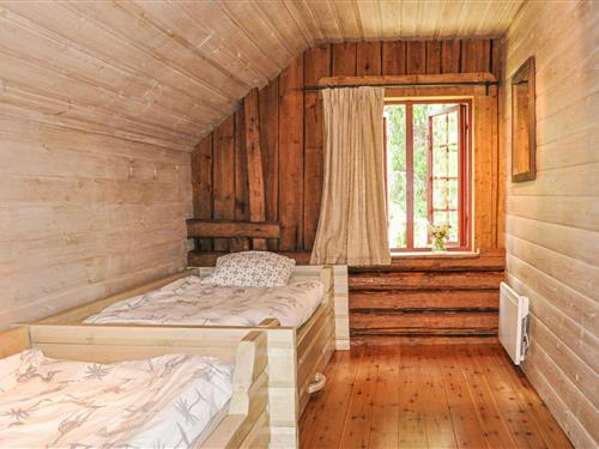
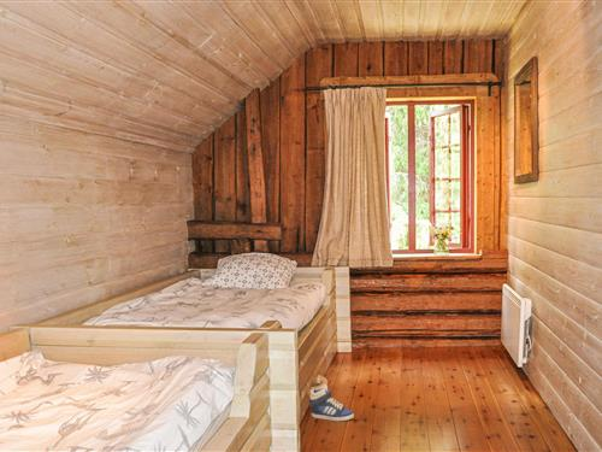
+ sneaker [308,383,355,422]
